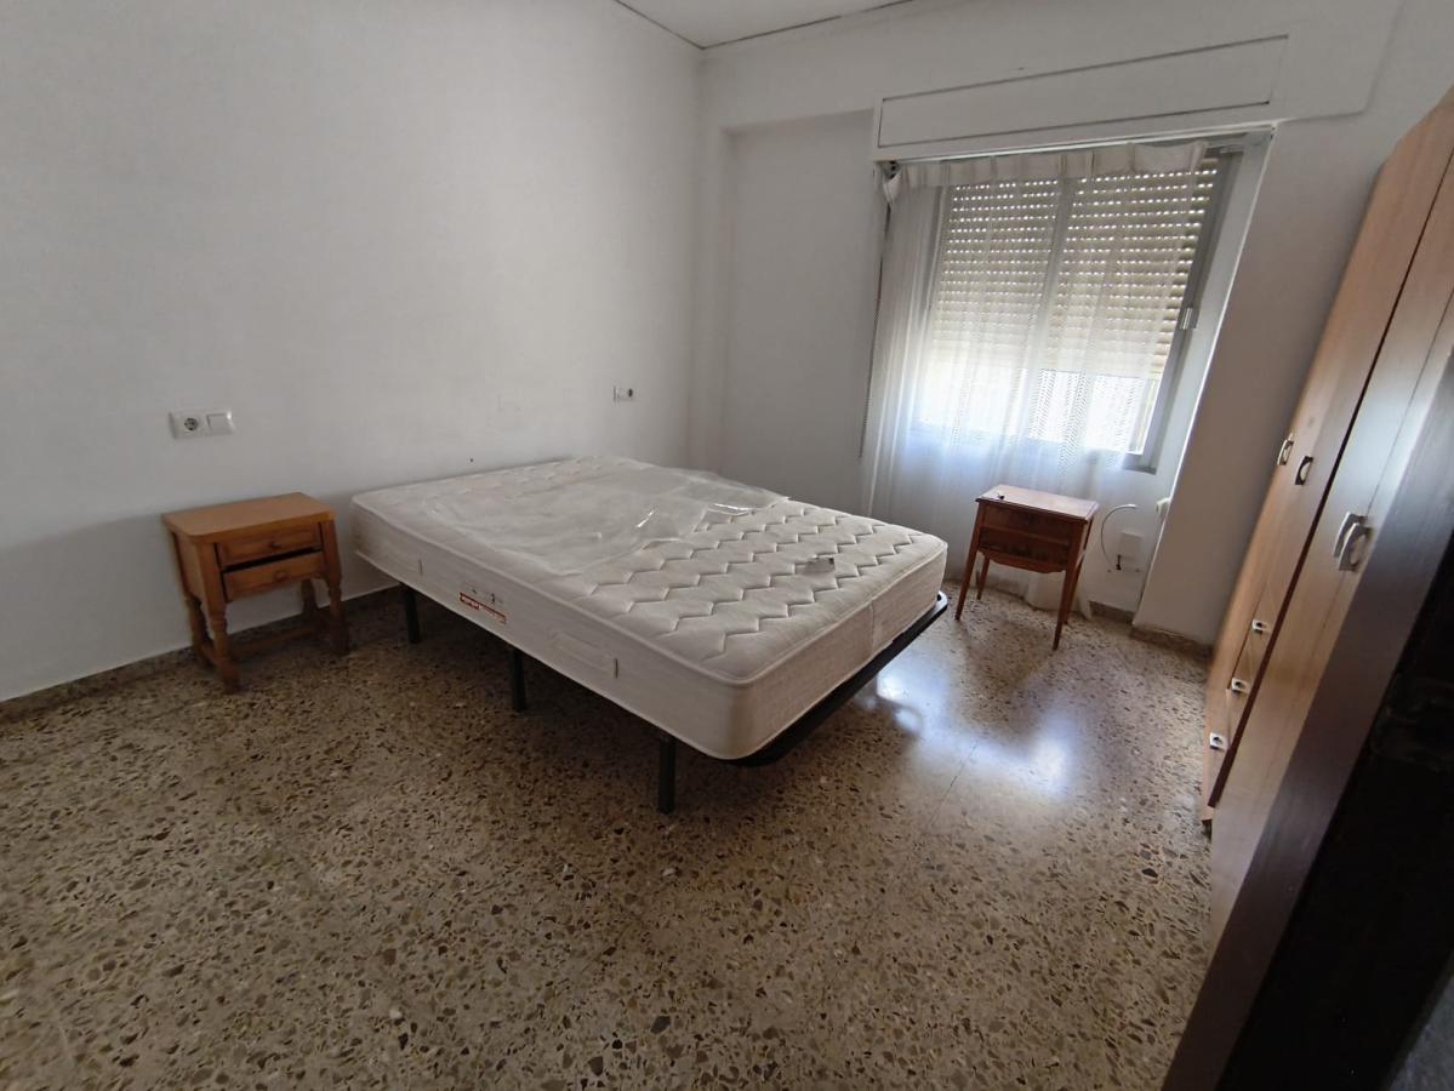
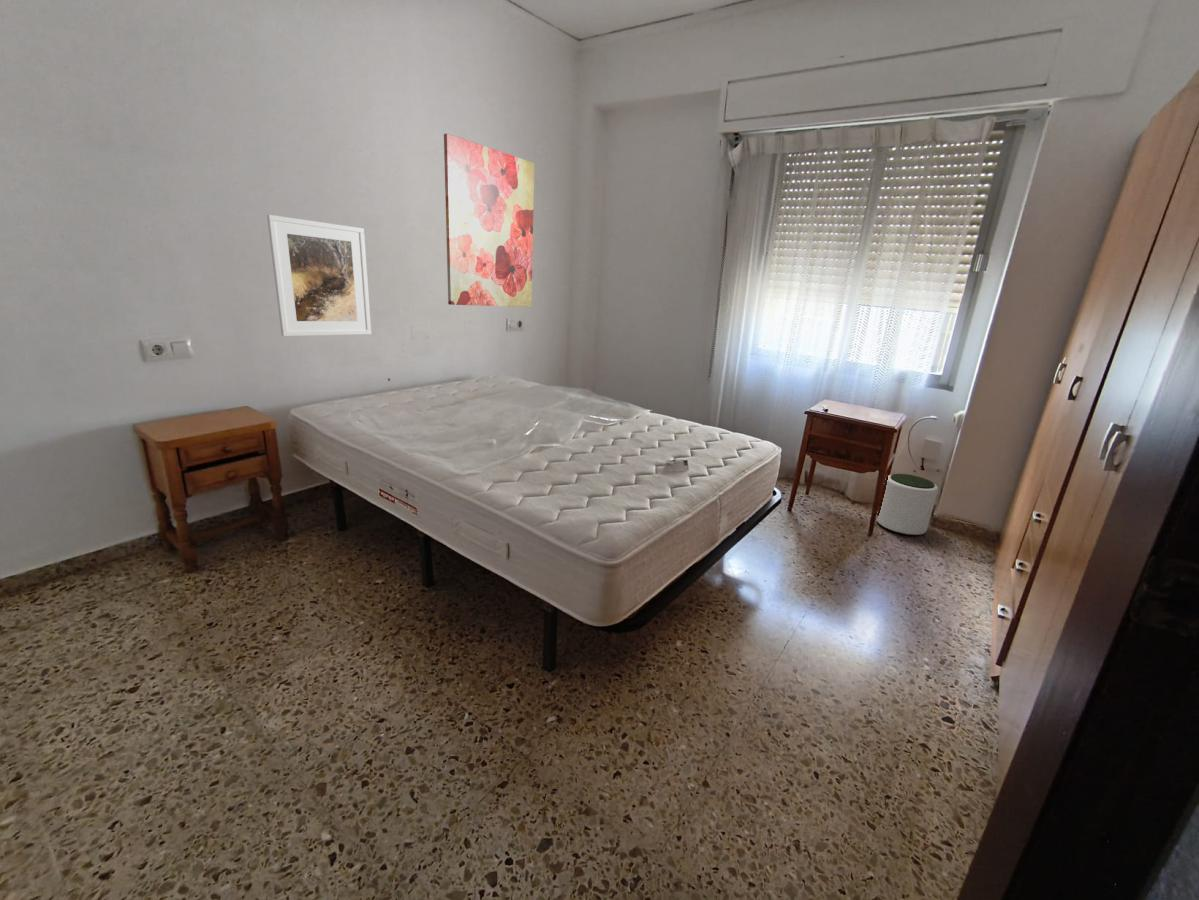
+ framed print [266,214,372,337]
+ wall art [443,132,535,308]
+ plant pot [876,473,939,536]
